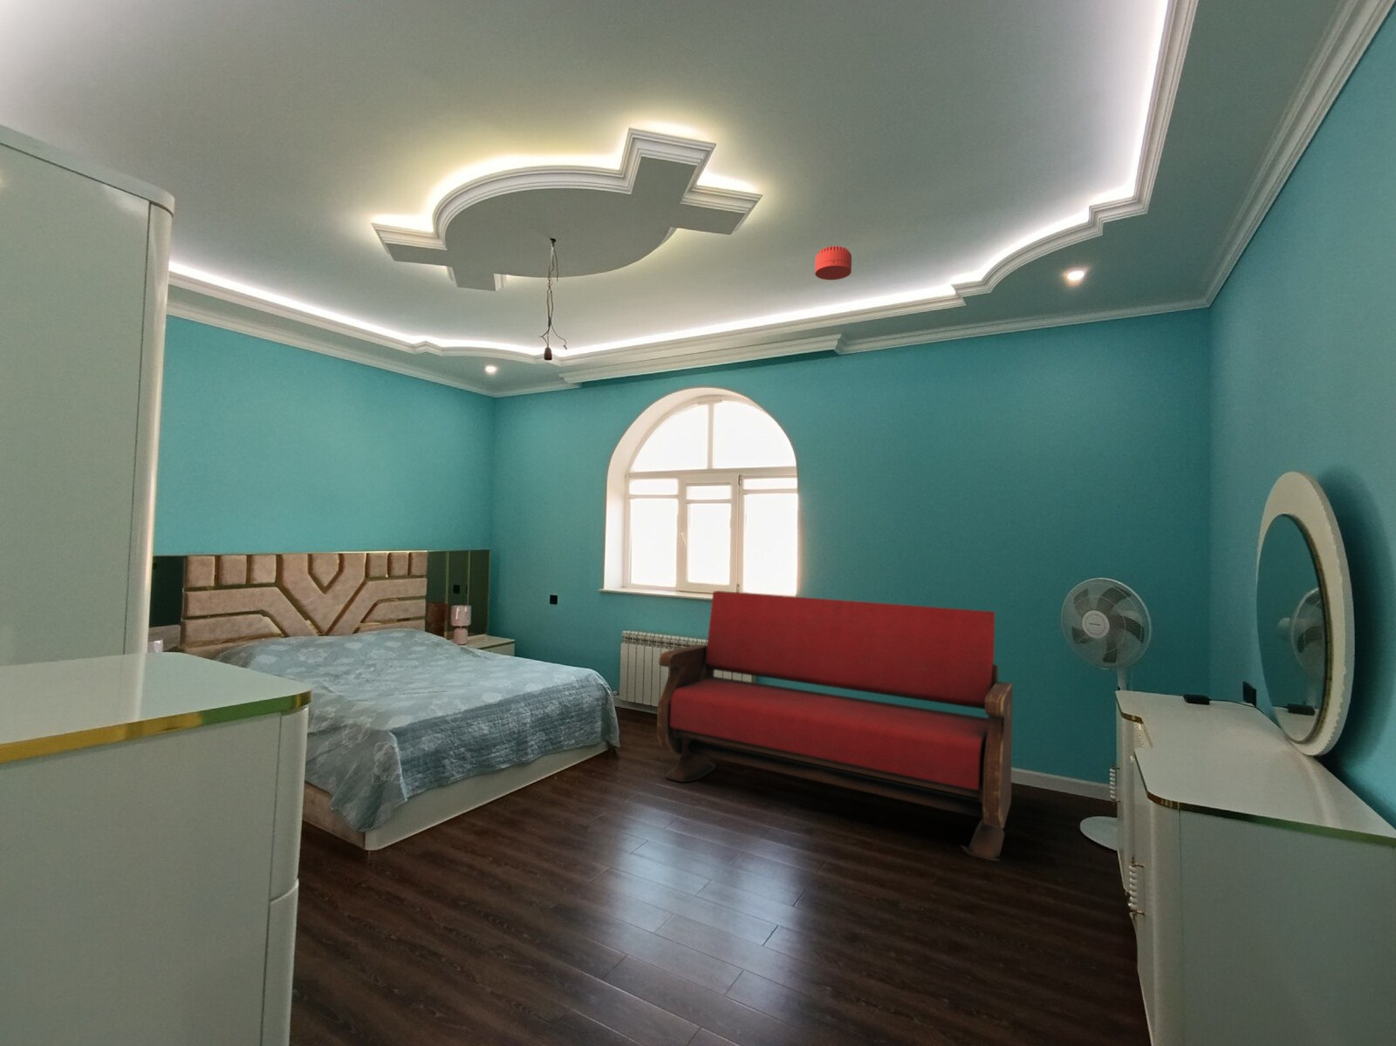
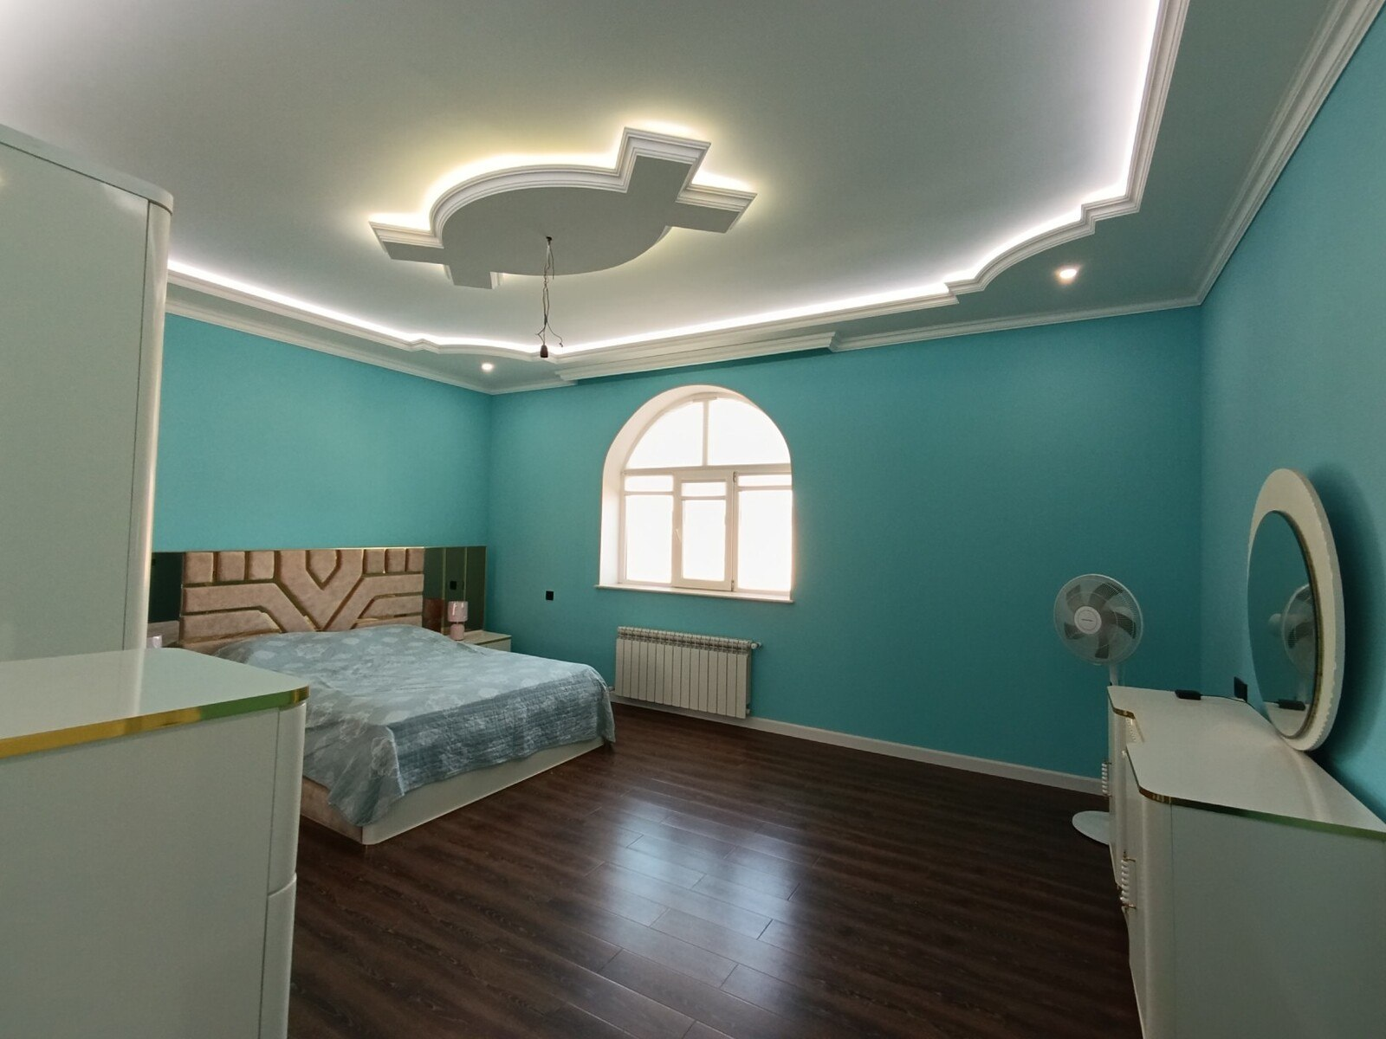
- bench [656,590,1013,861]
- smoke detector [815,246,852,280]
